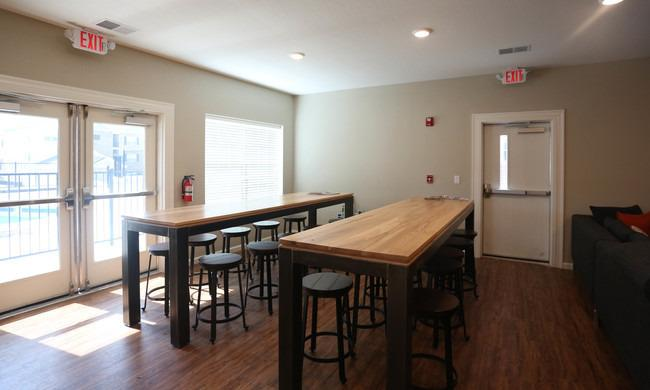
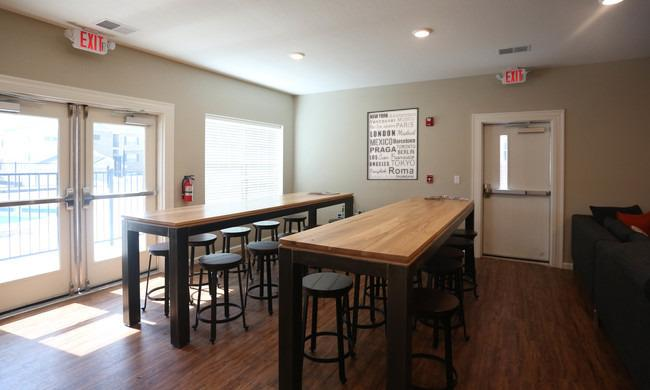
+ wall art [366,107,420,181]
